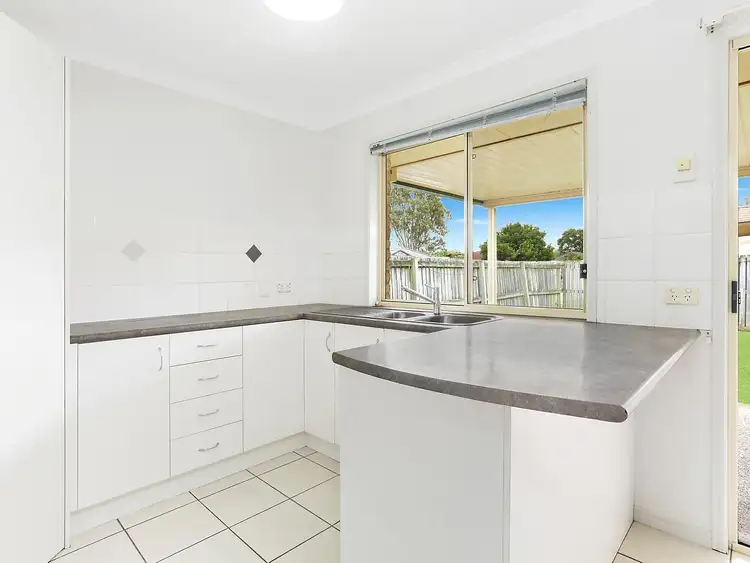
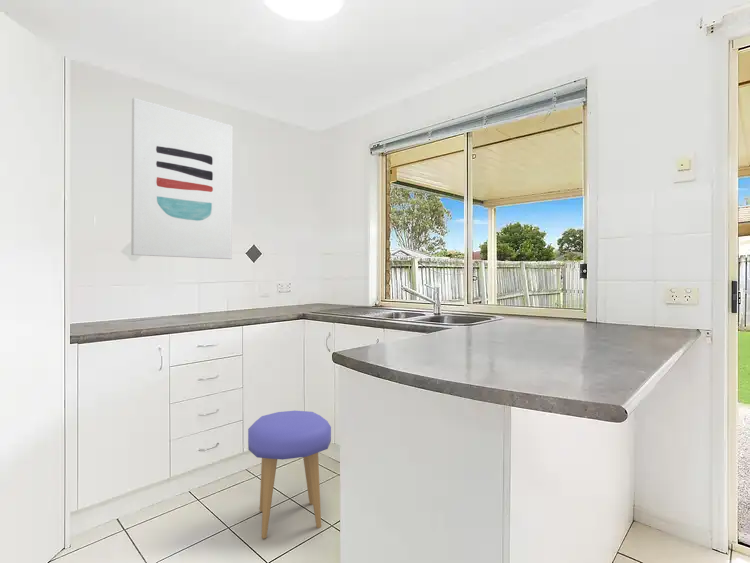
+ stool [247,410,332,539]
+ wall art [130,97,233,260]
